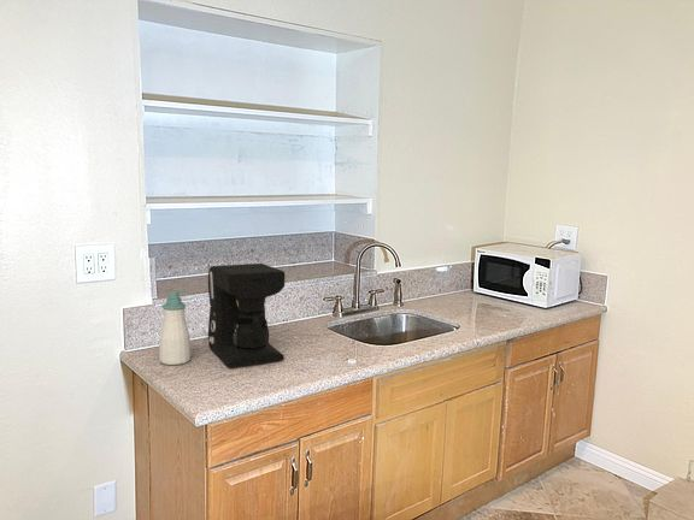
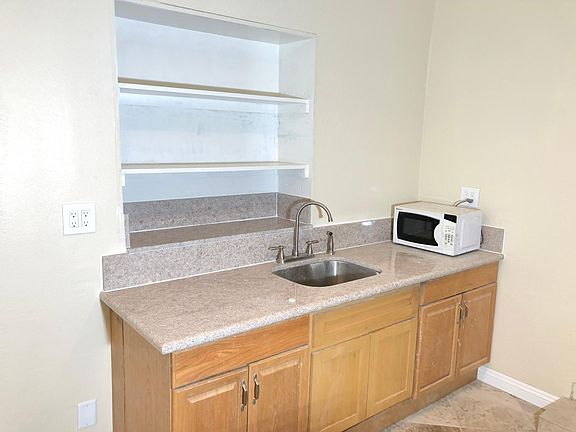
- soap bottle [158,290,192,366]
- coffee maker [207,262,286,368]
